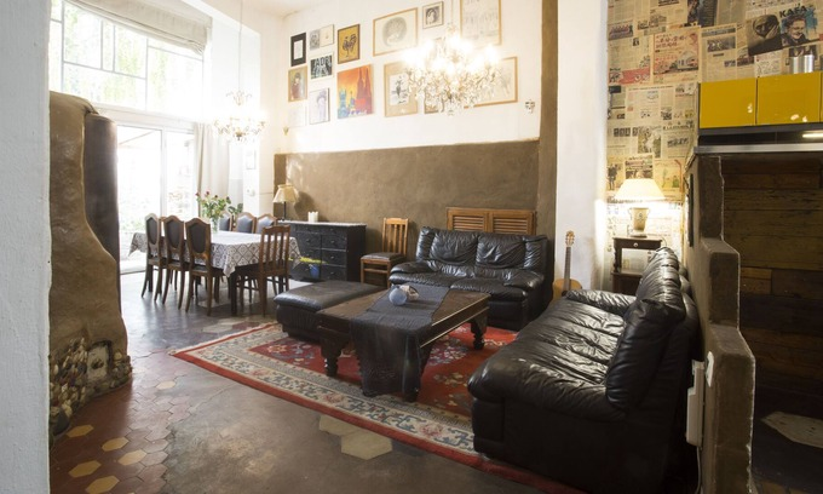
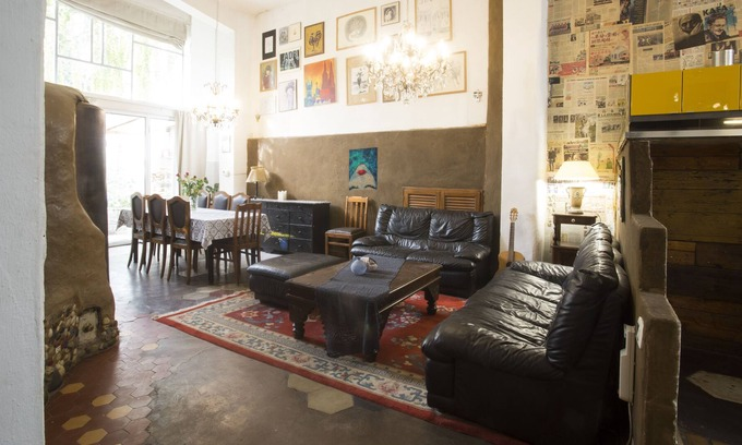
+ wall art [348,146,379,192]
